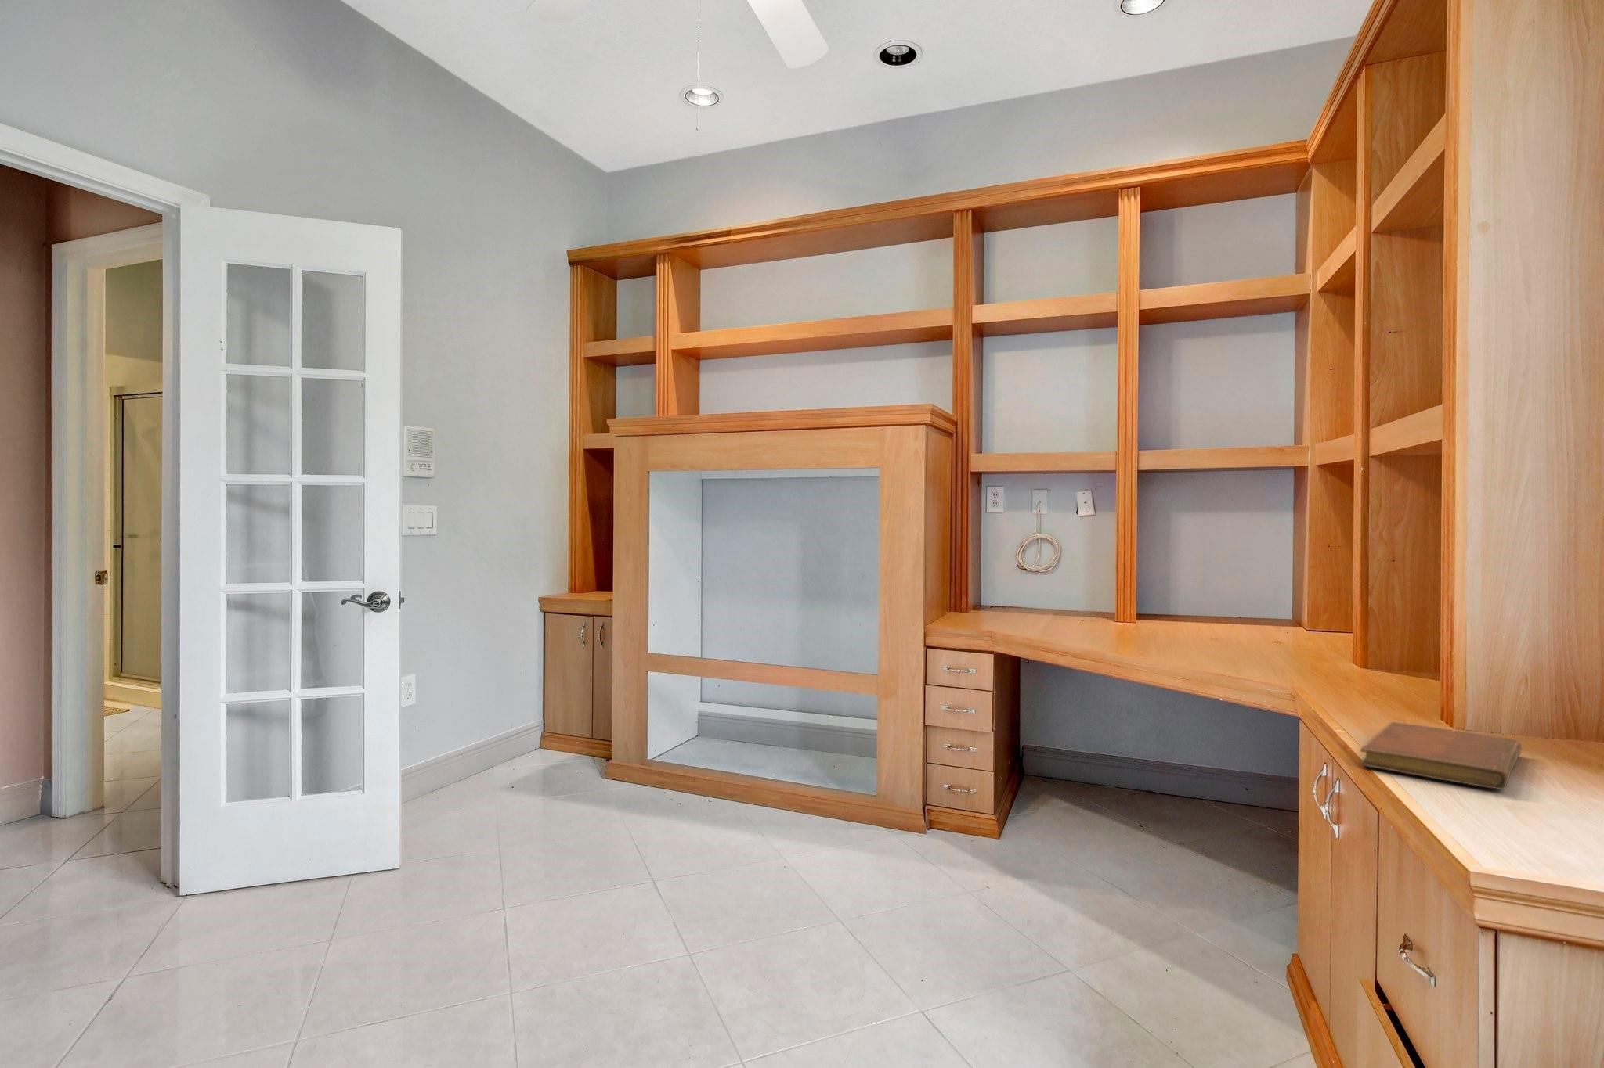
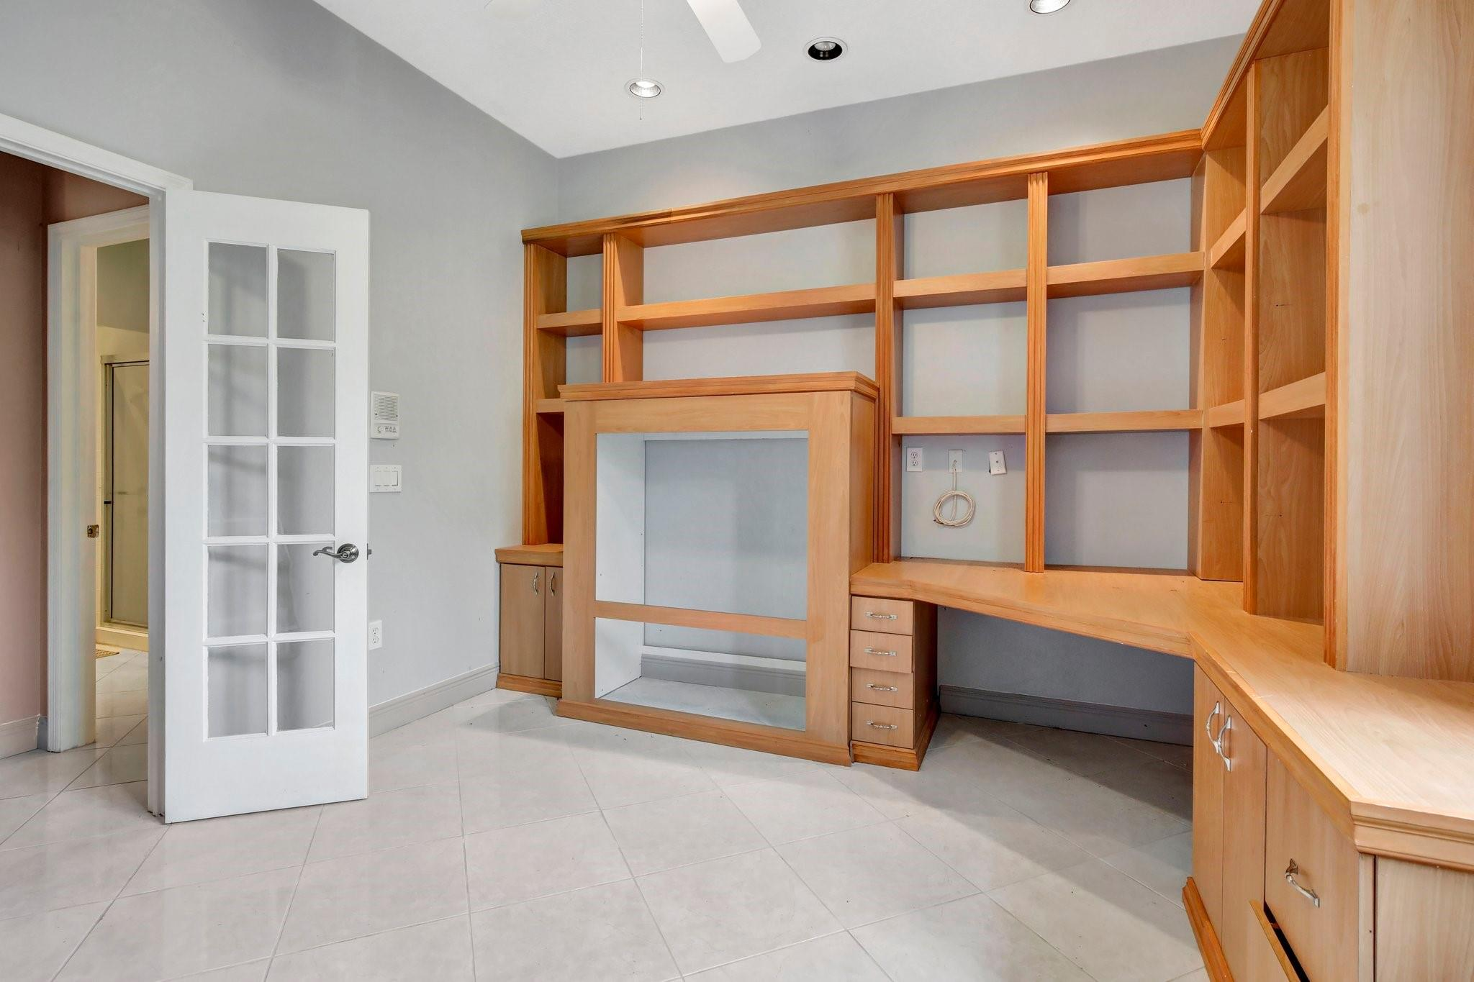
- notebook [1358,721,1523,790]
